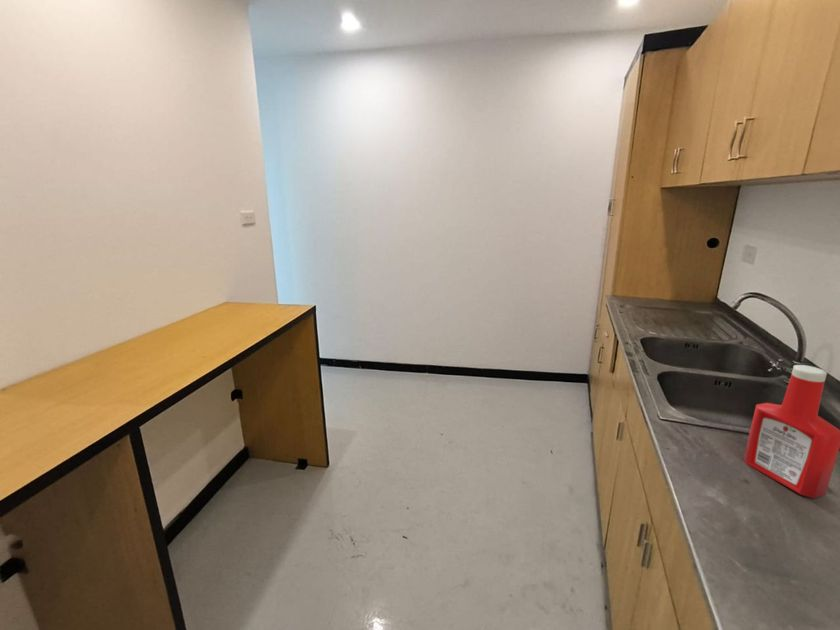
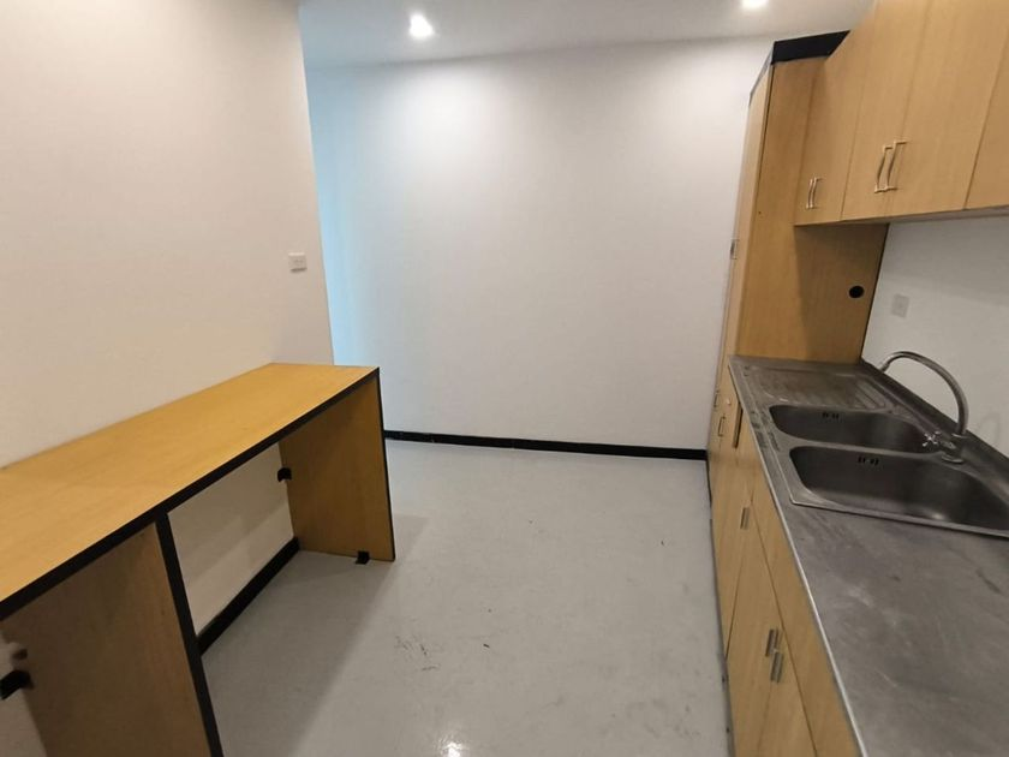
- soap bottle [743,364,840,499]
